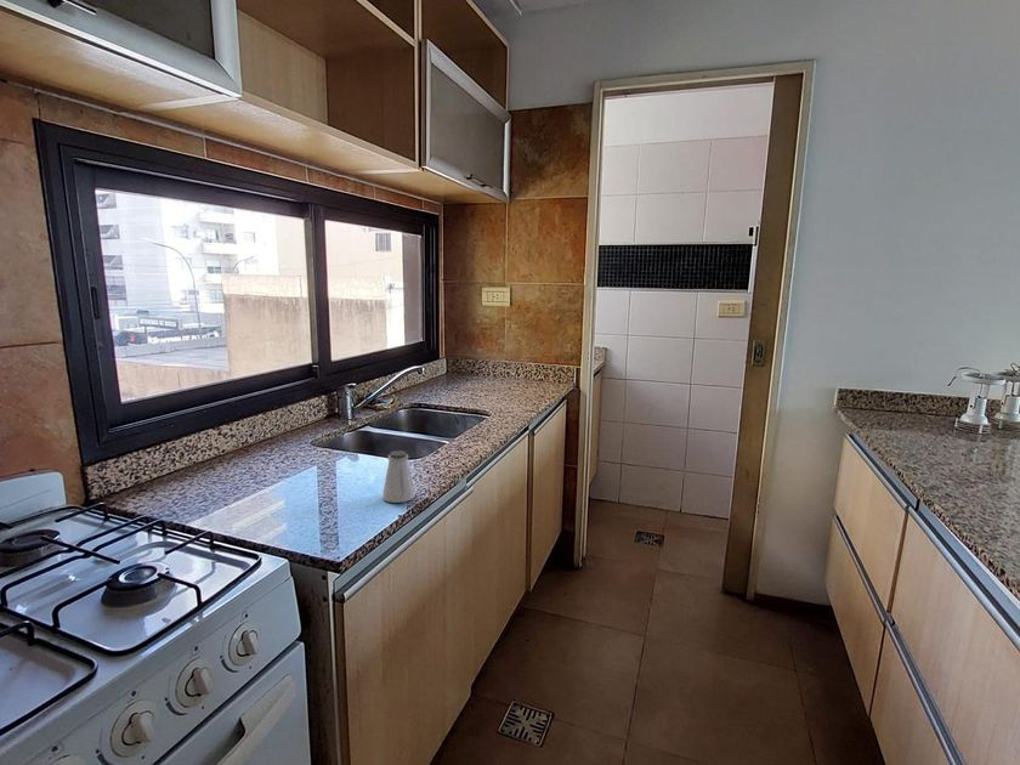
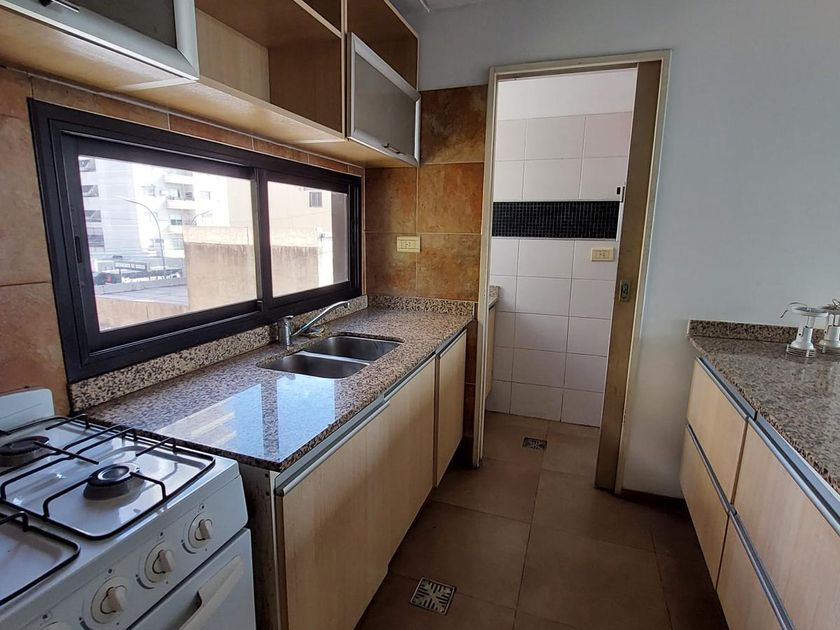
- saltshaker [381,449,416,504]
